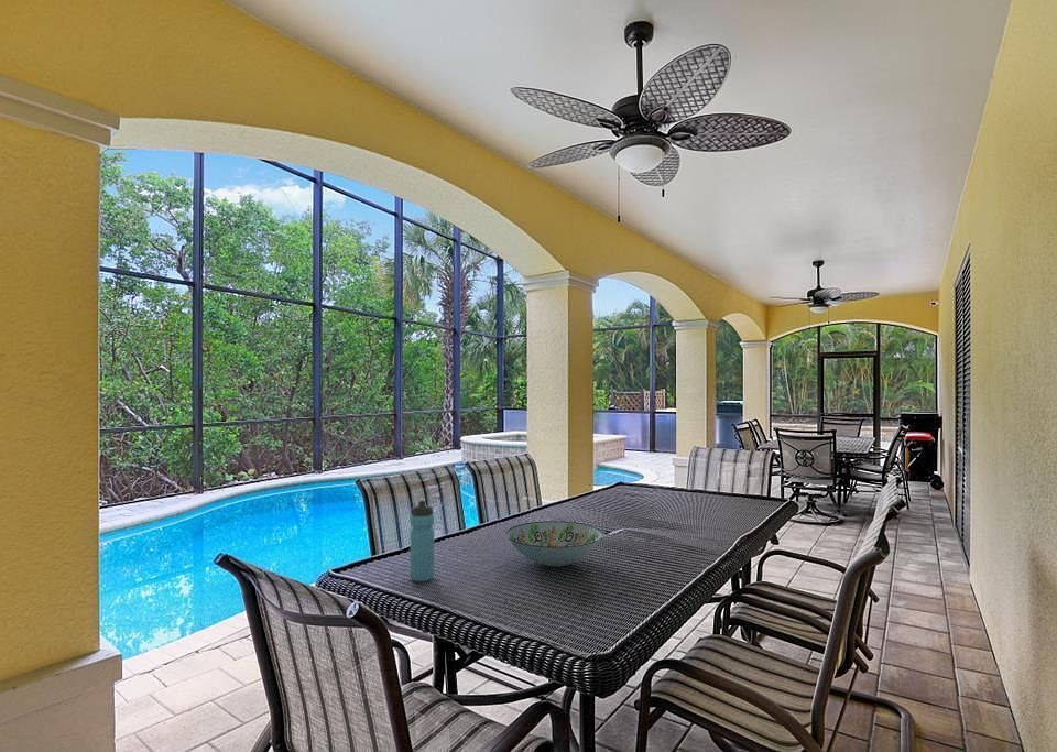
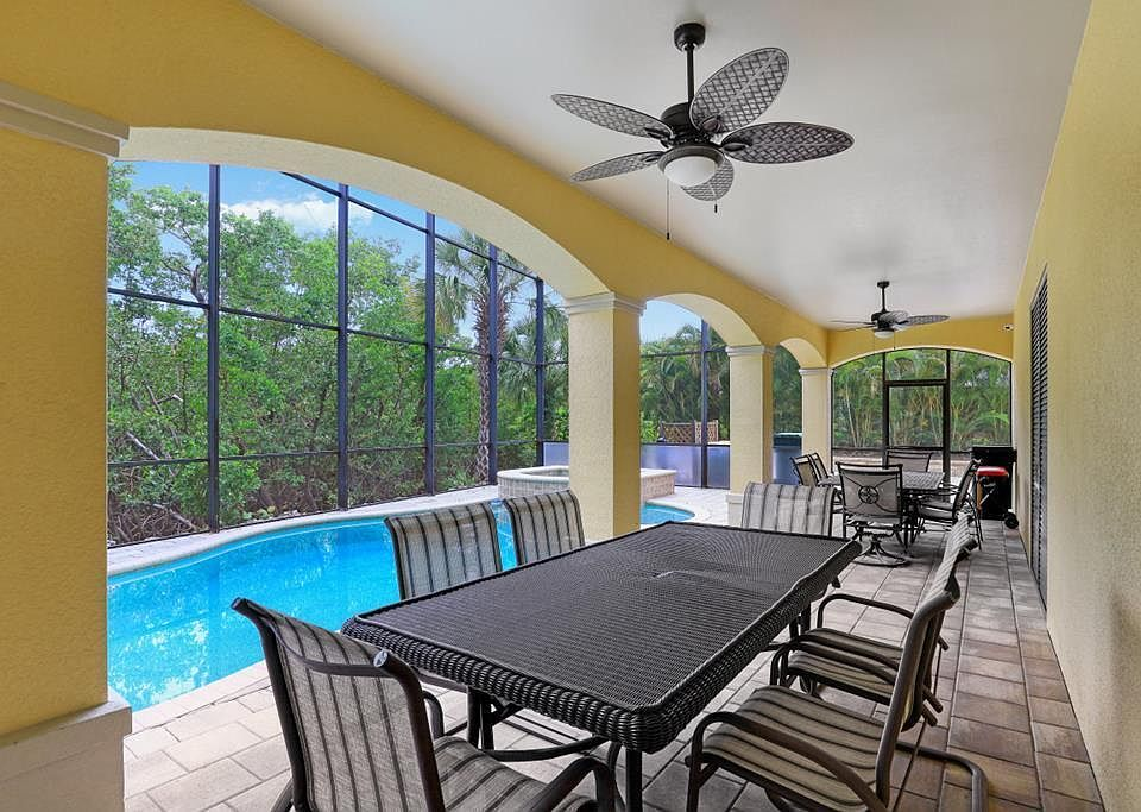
- water bottle [410,500,435,582]
- decorative bowl [505,520,603,568]
